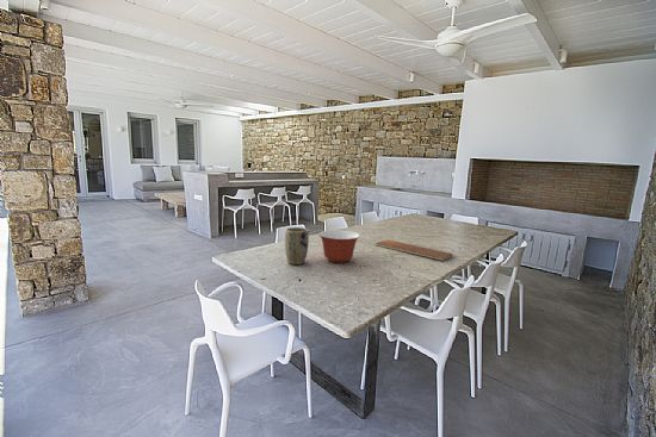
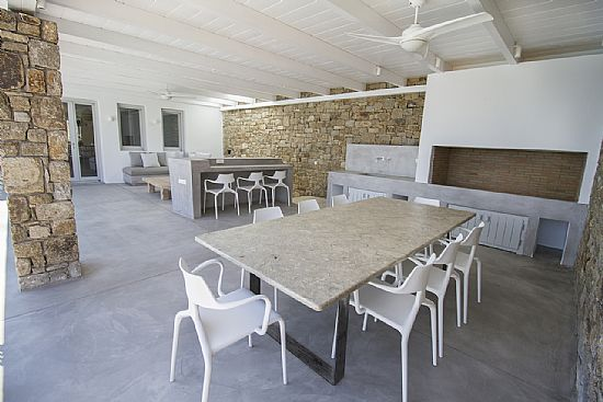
- plant pot [284,226,310,266]
- mixing bowl [317,229,361,264]
- chopping board [375,238,454,262]
